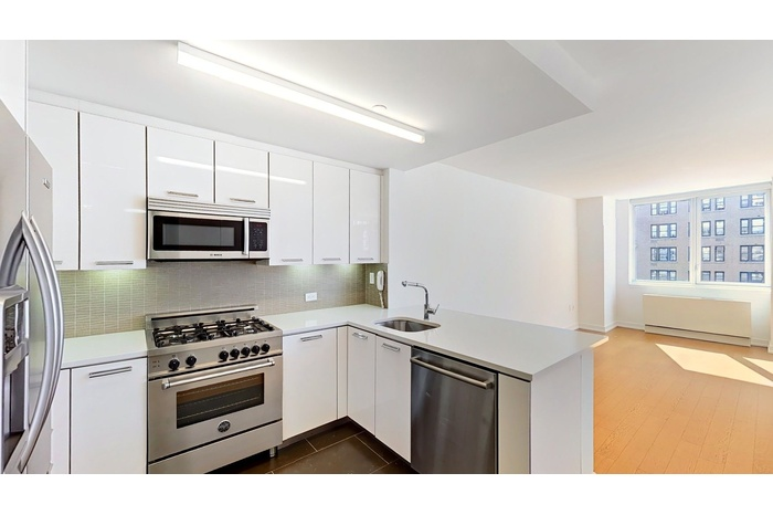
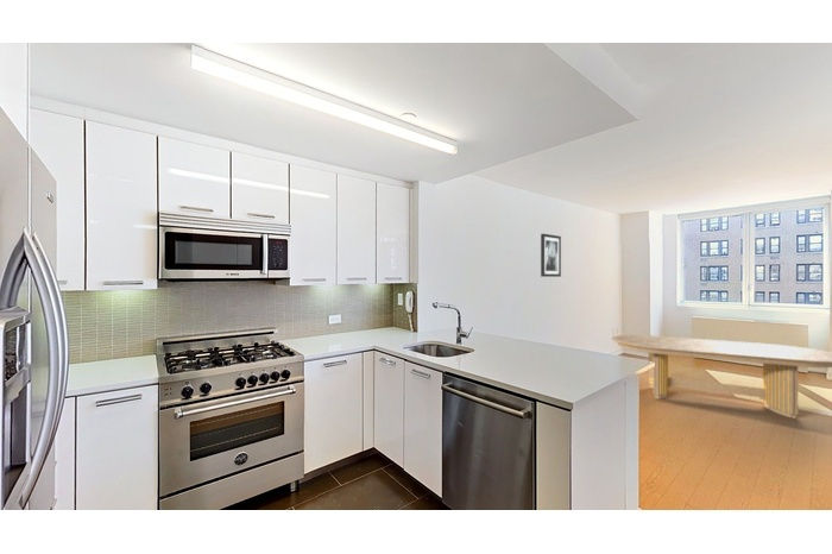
+ wall art [540,233,562,278]
+ dining table [611,334,832,420]
